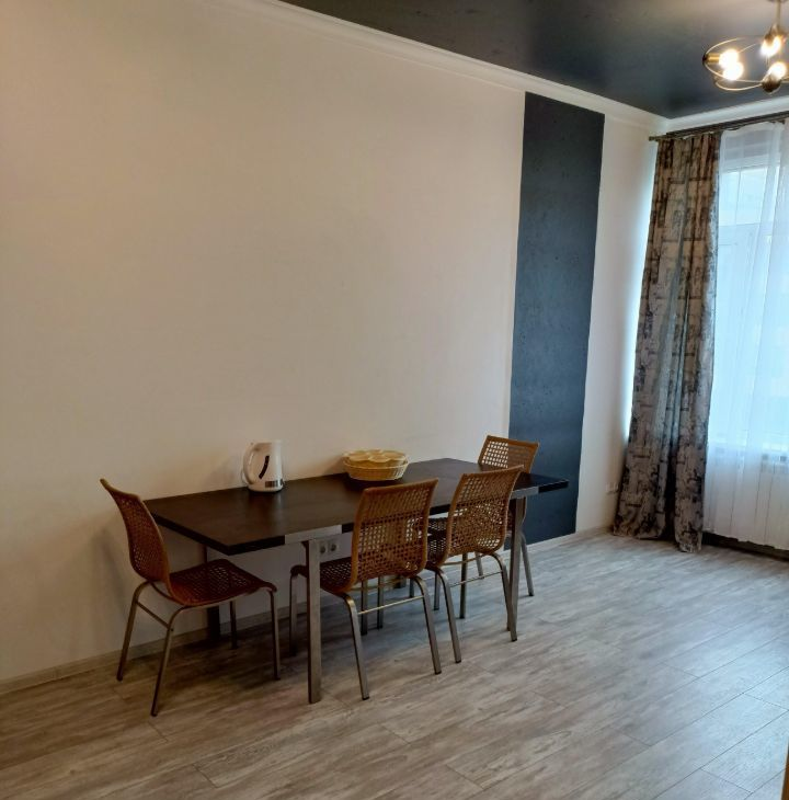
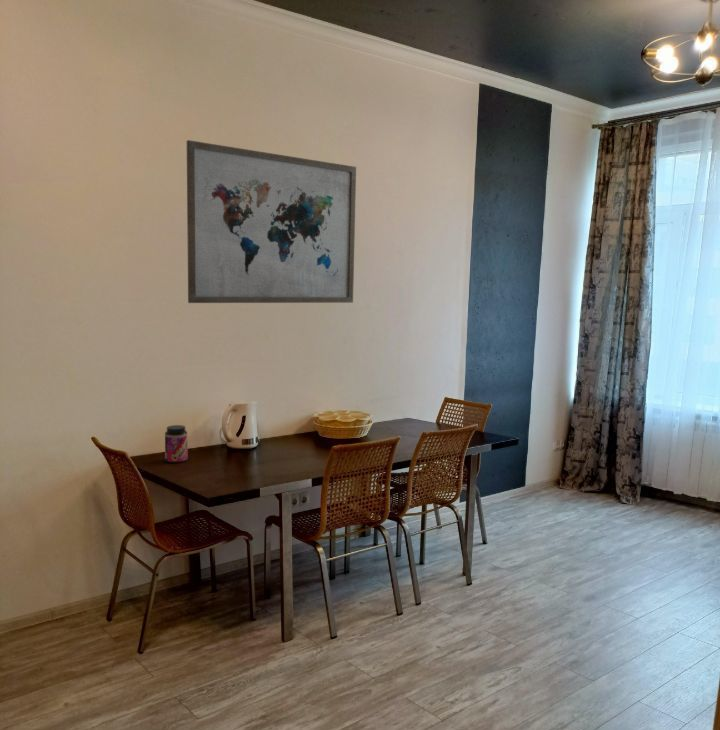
+ wall art [186,139,357,304]
+ jar [164,424,189,464]
